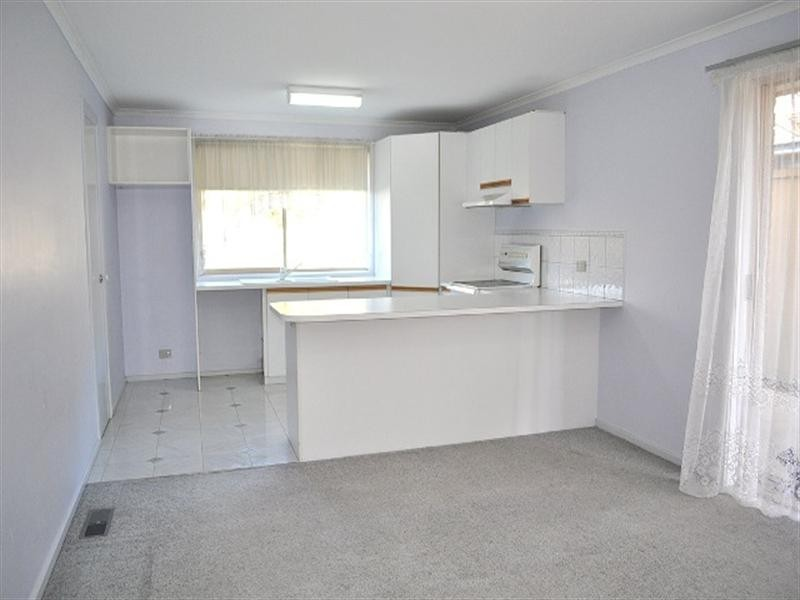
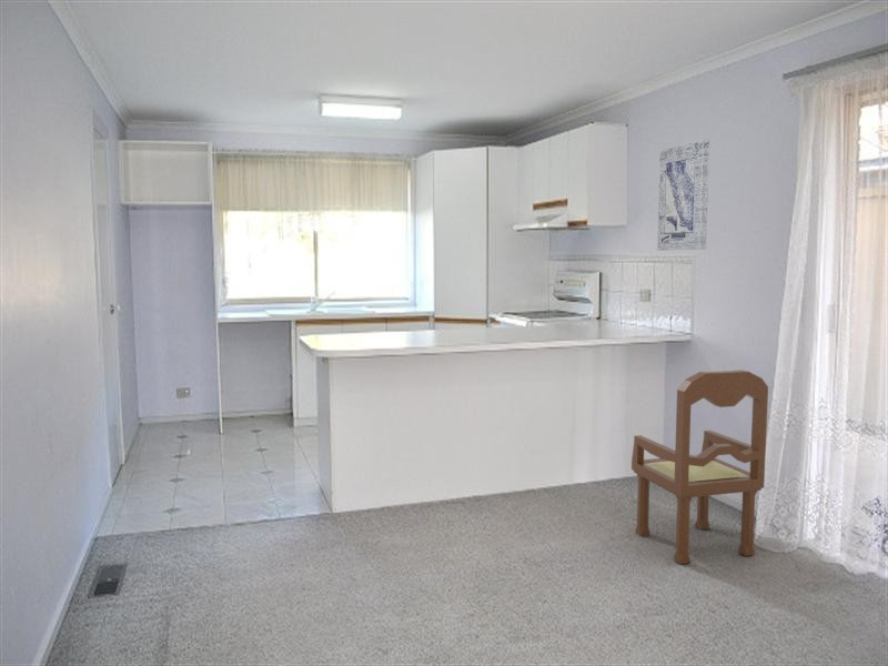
+ dining chair [630,369,769,565]
+ wall art [656,139,710,251]
